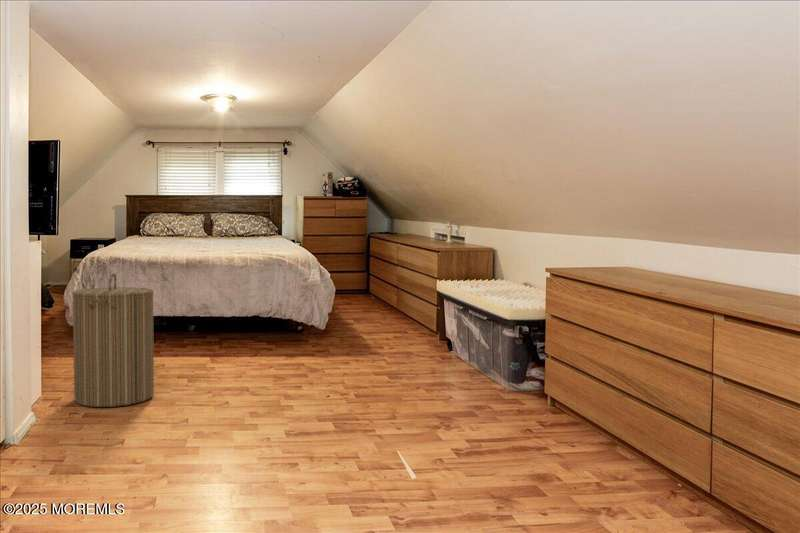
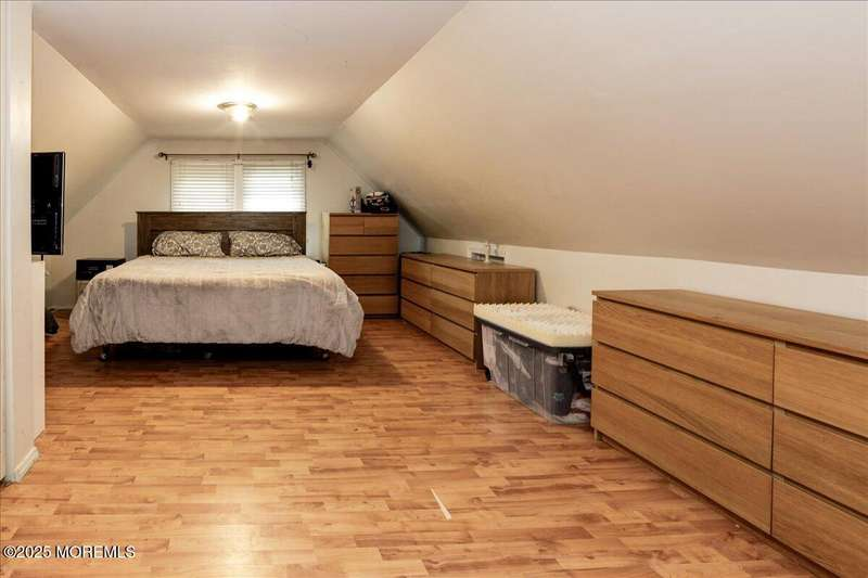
- laundry hamper [71,272,155,408]
